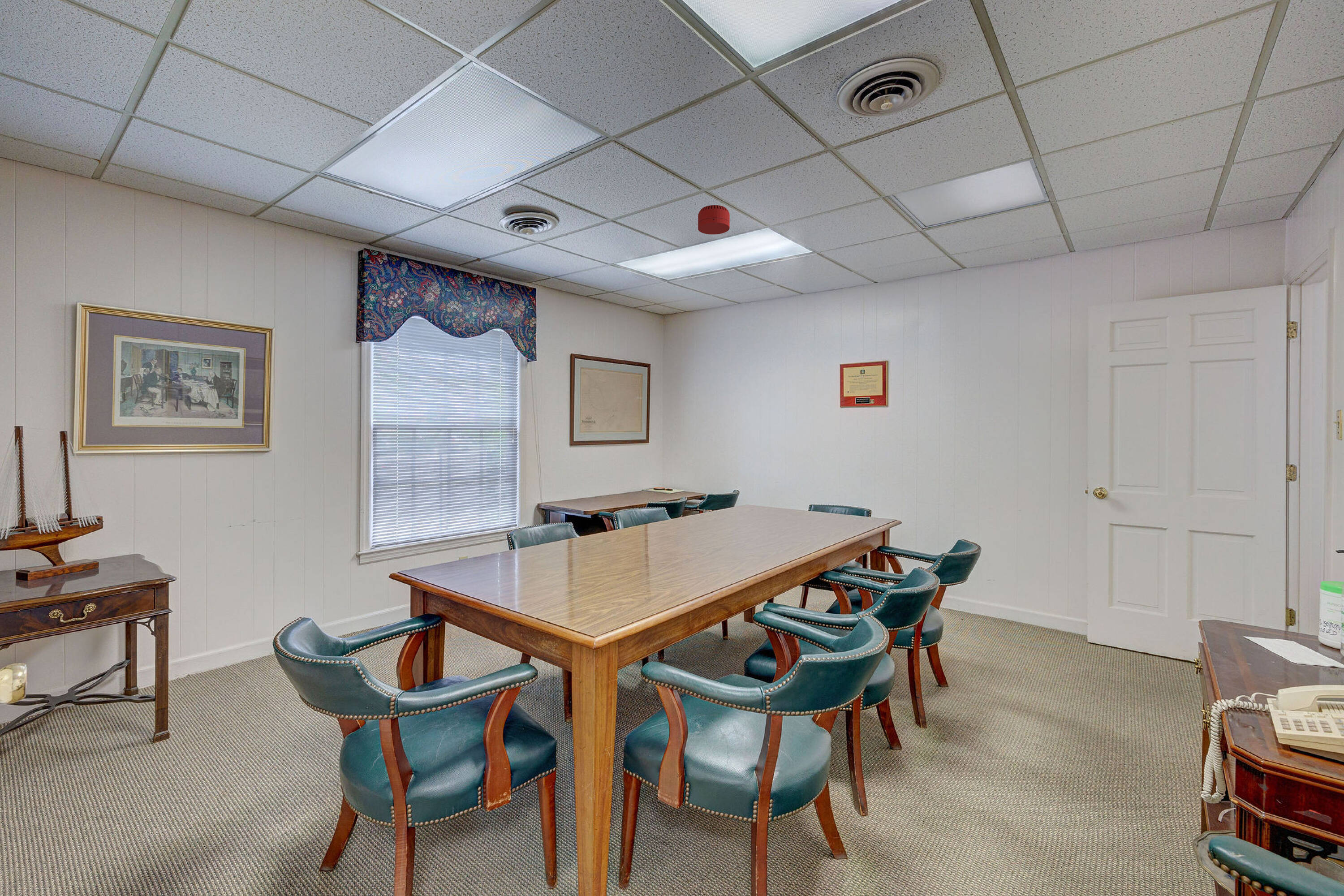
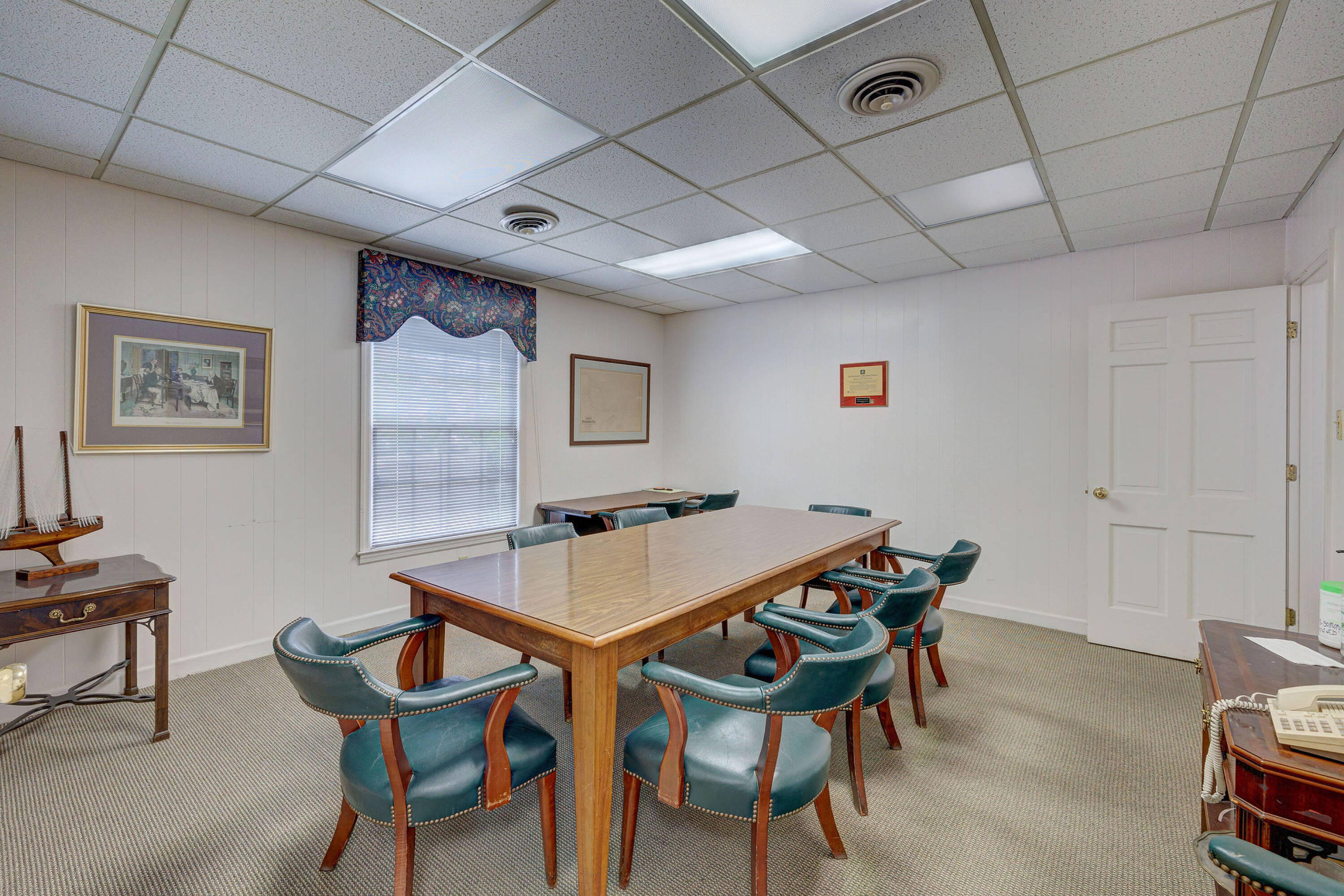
- smoke detector [698,205,730,235]
